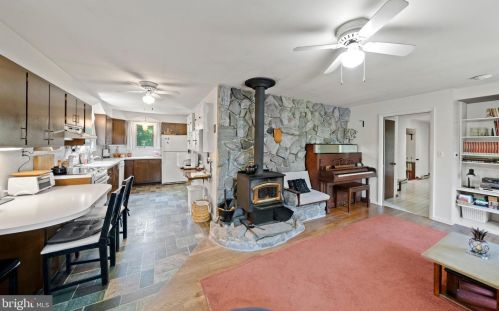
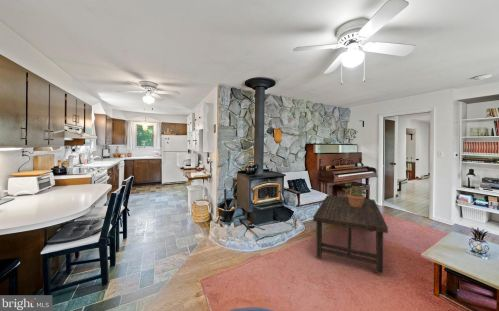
+ potted plant [342,182,369,207]
+ coffee table [312,194,389,274]
